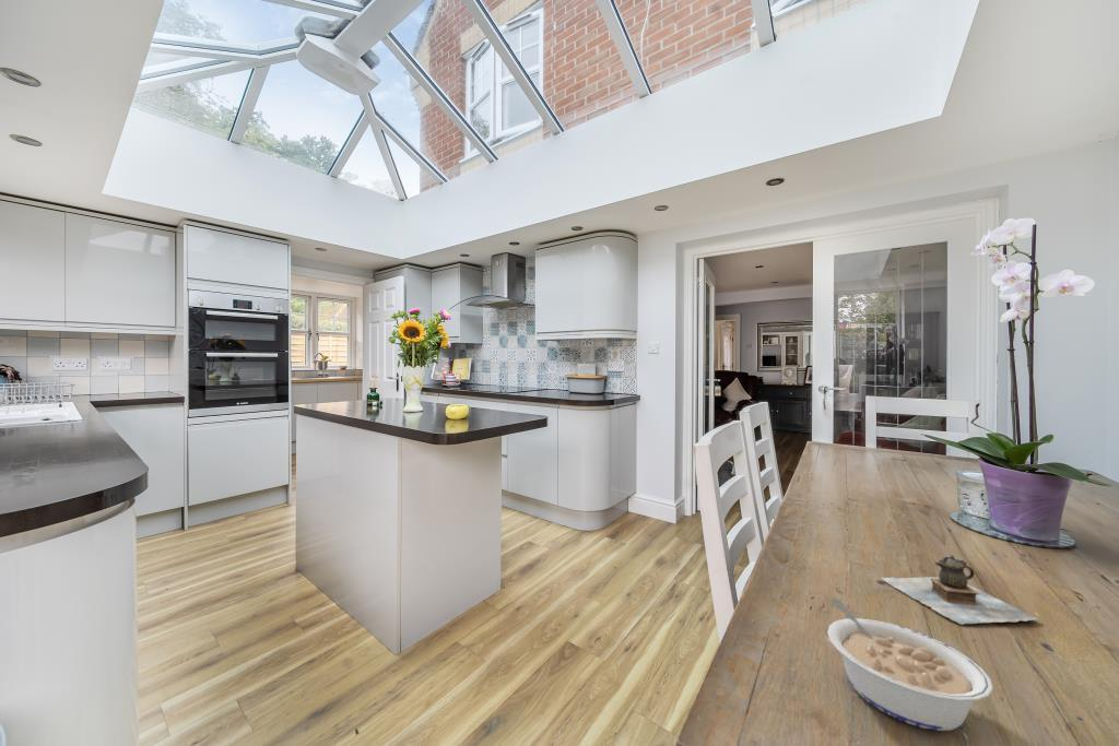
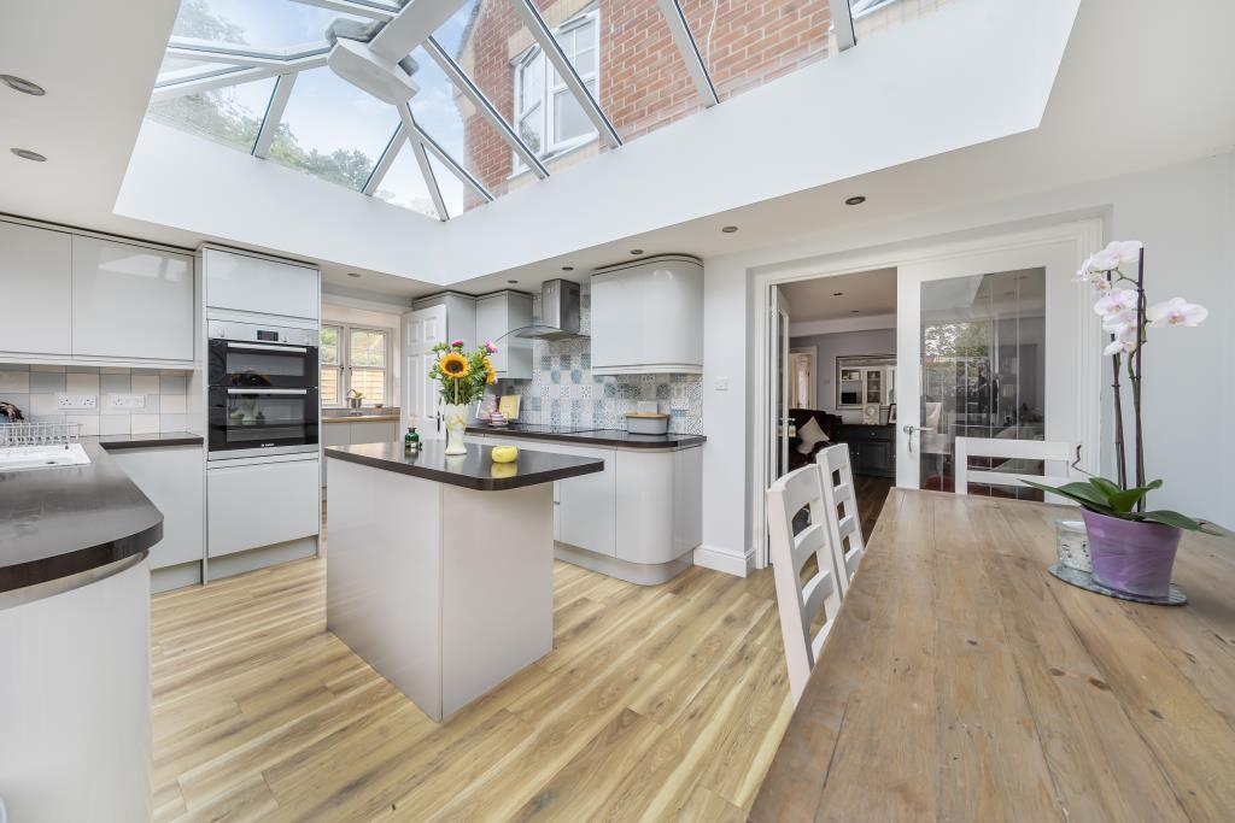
- teapot [881,554,1038,626]
- legume [826,596,994,732]
